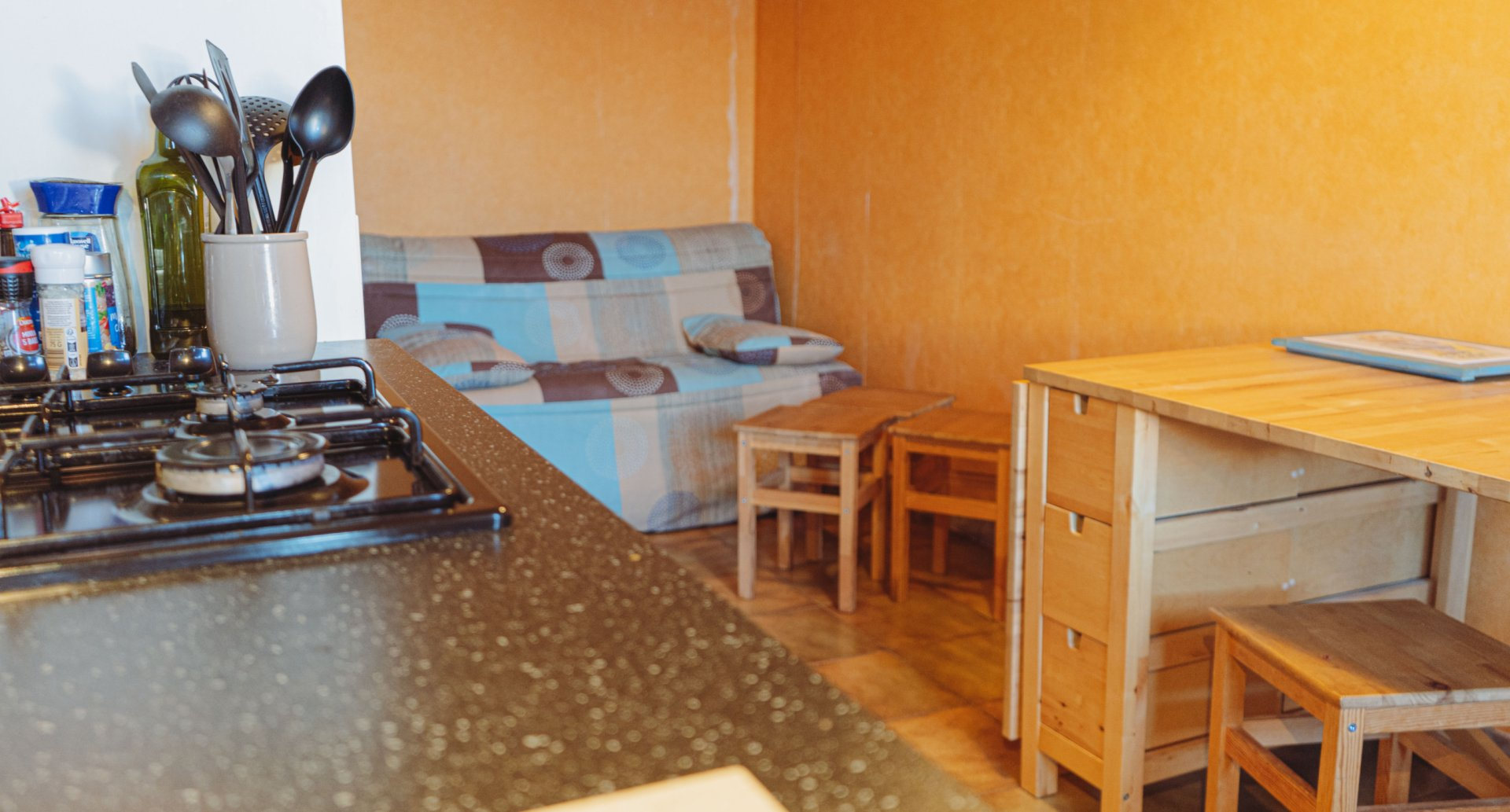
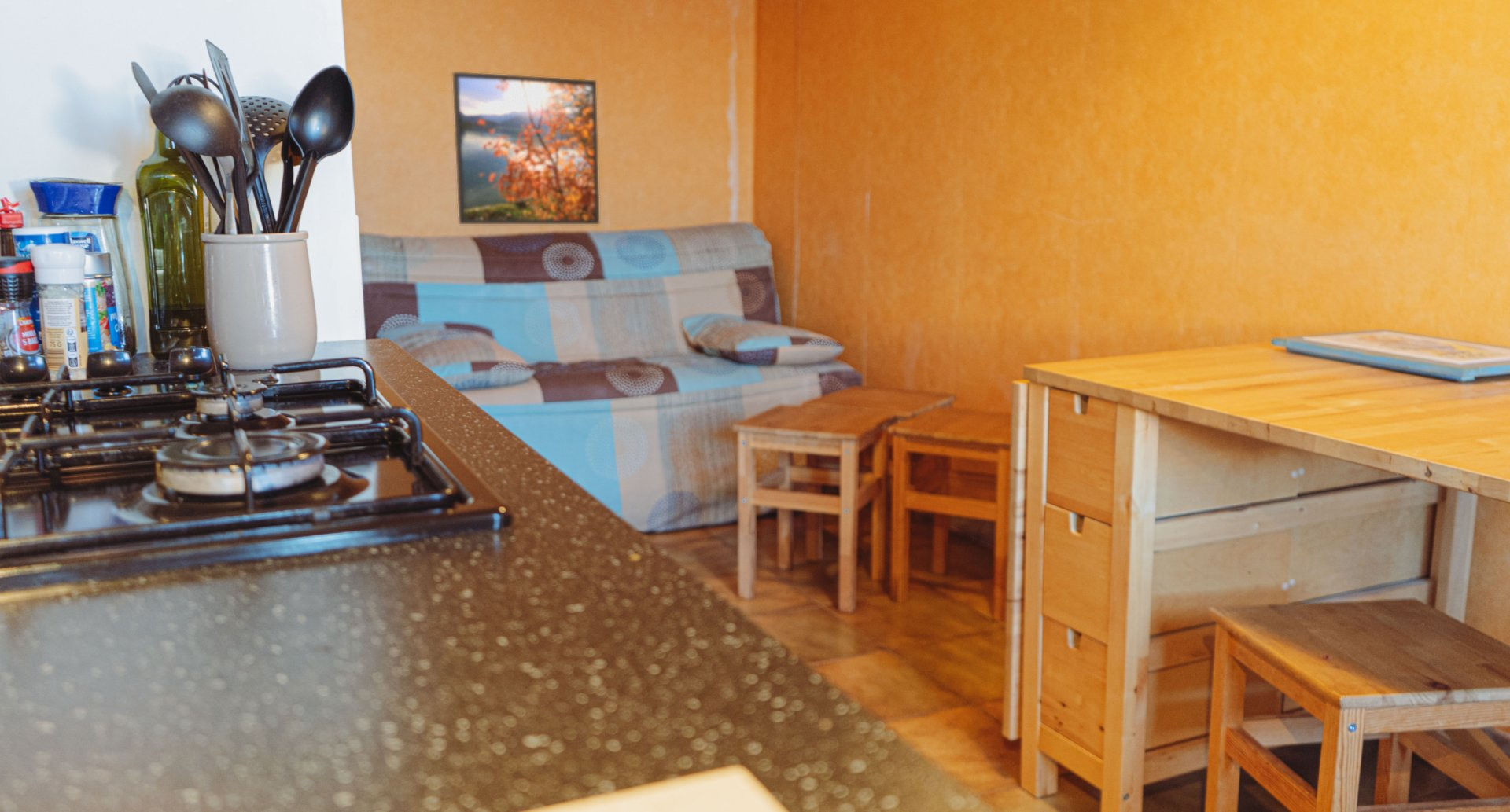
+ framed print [452,71,600,225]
